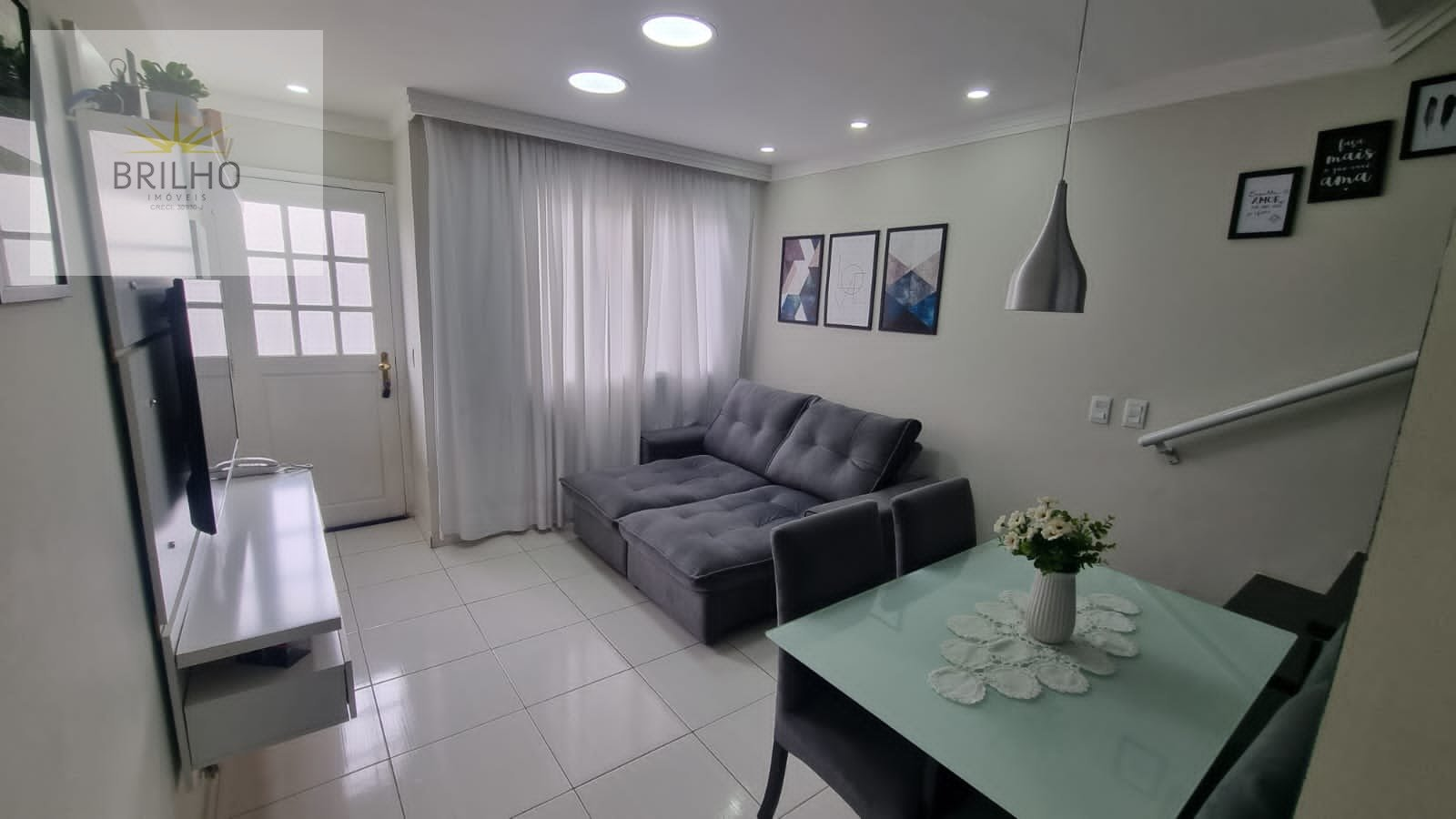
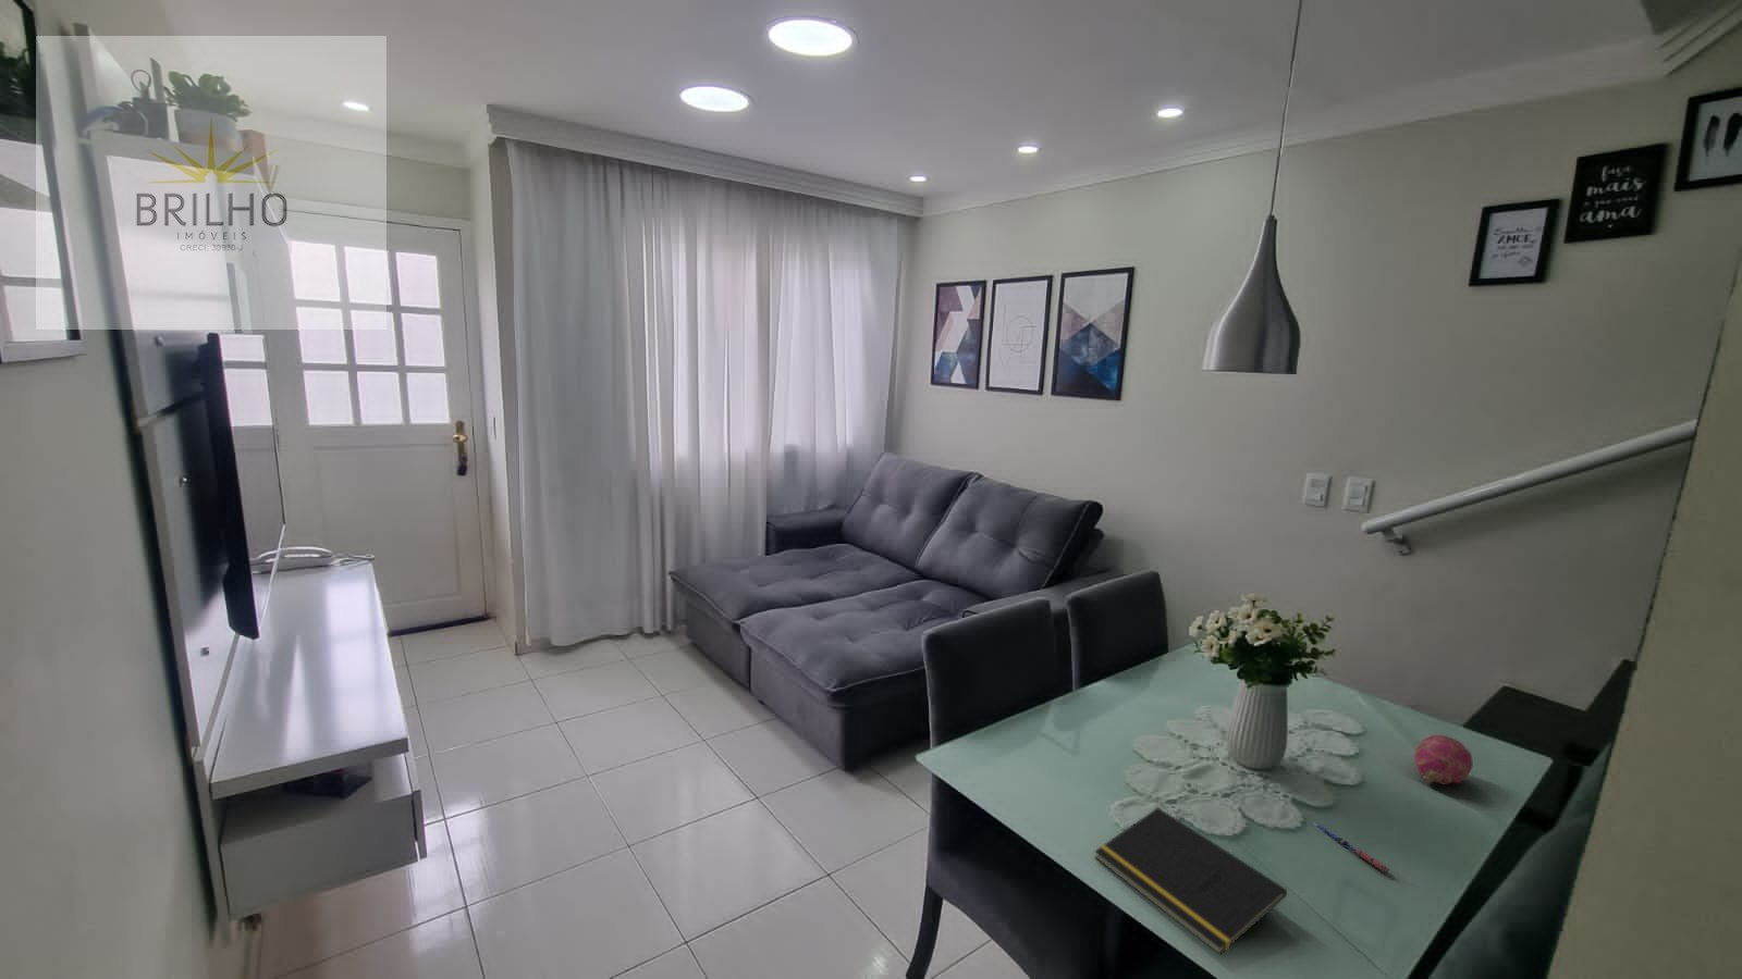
+ fruit [1413,734,1474,787]
+ pen [1311,820,1390,874]
+ notepad [1094,806,1289,956]
